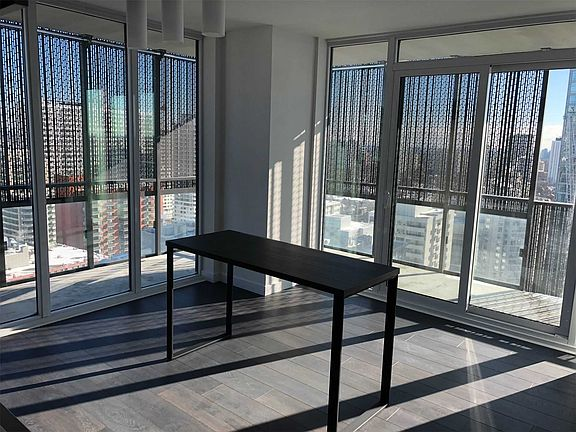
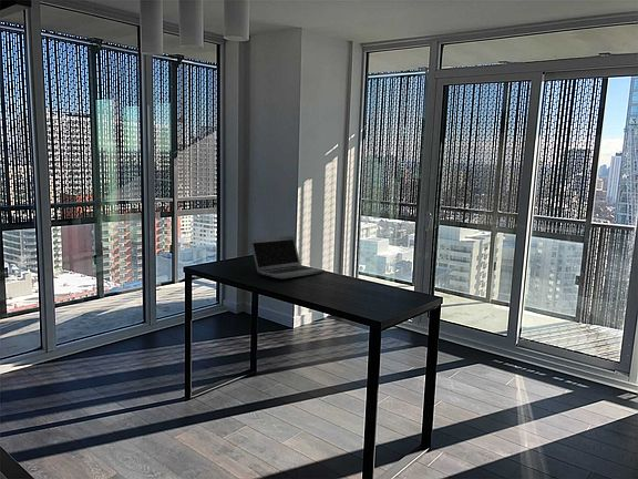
+ laptop [249,235,326,279]
